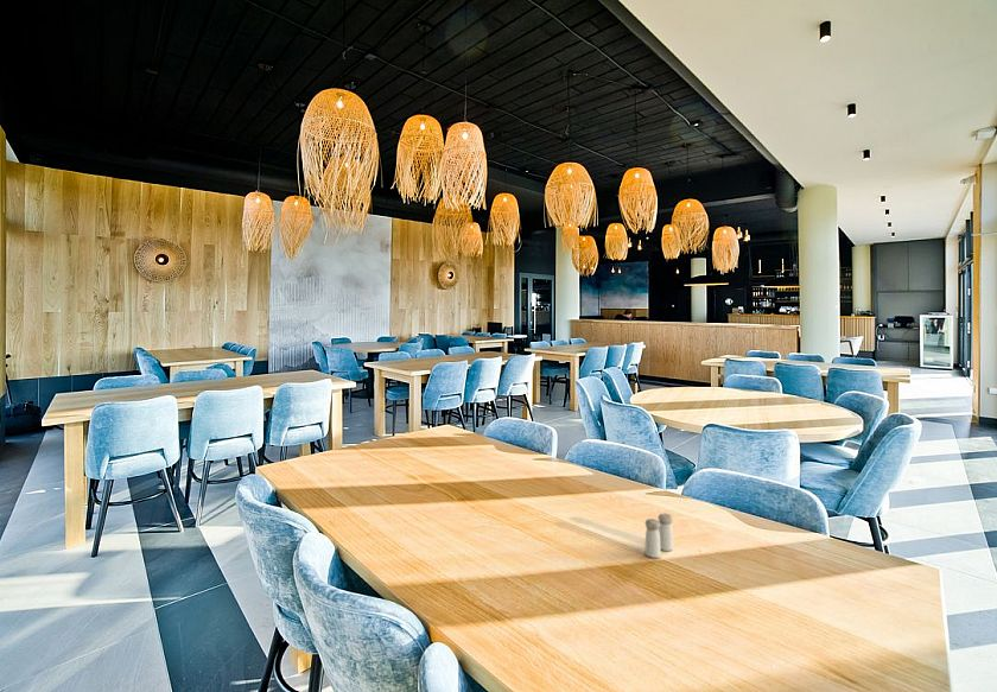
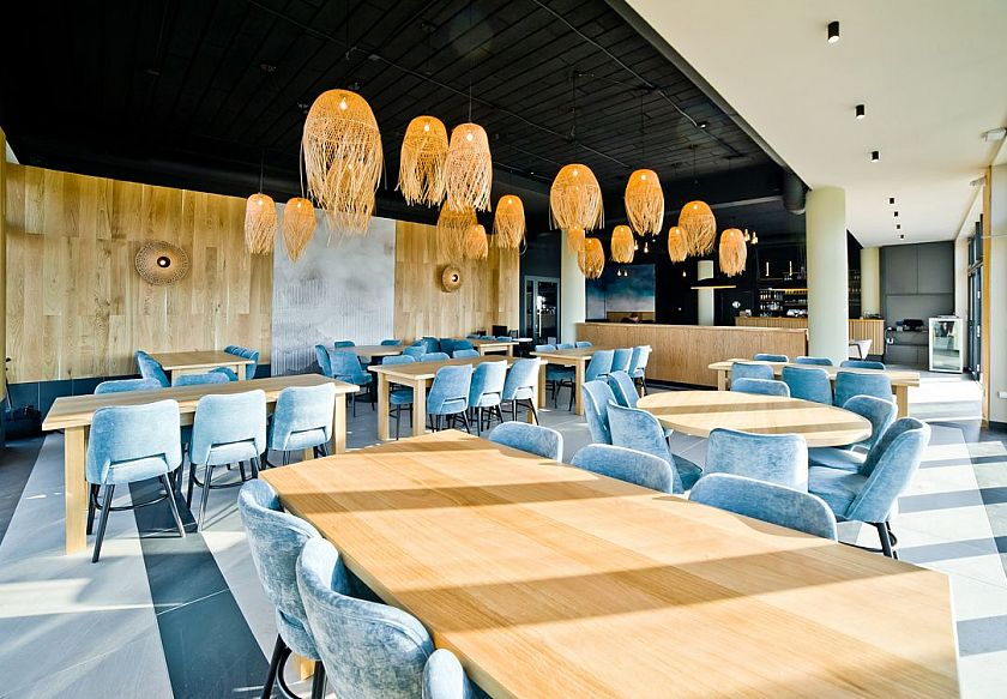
- salt and pepper shaker [644,512,674,559]
